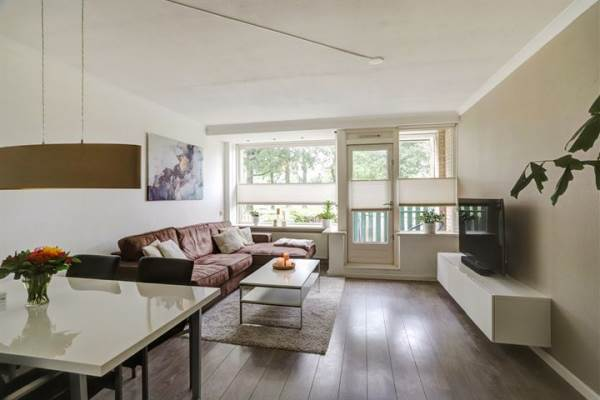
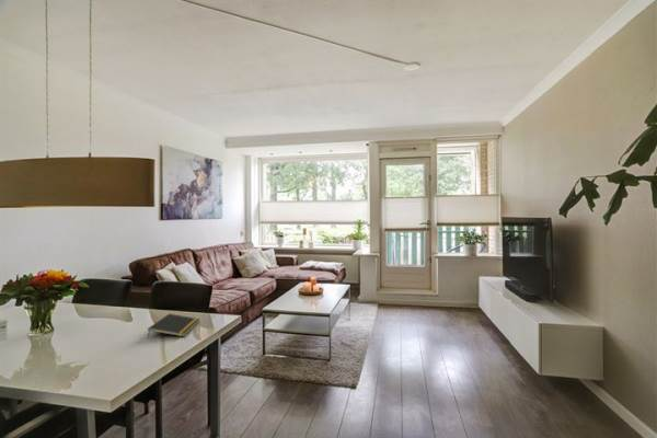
+ notepad [147,313,200,339]
